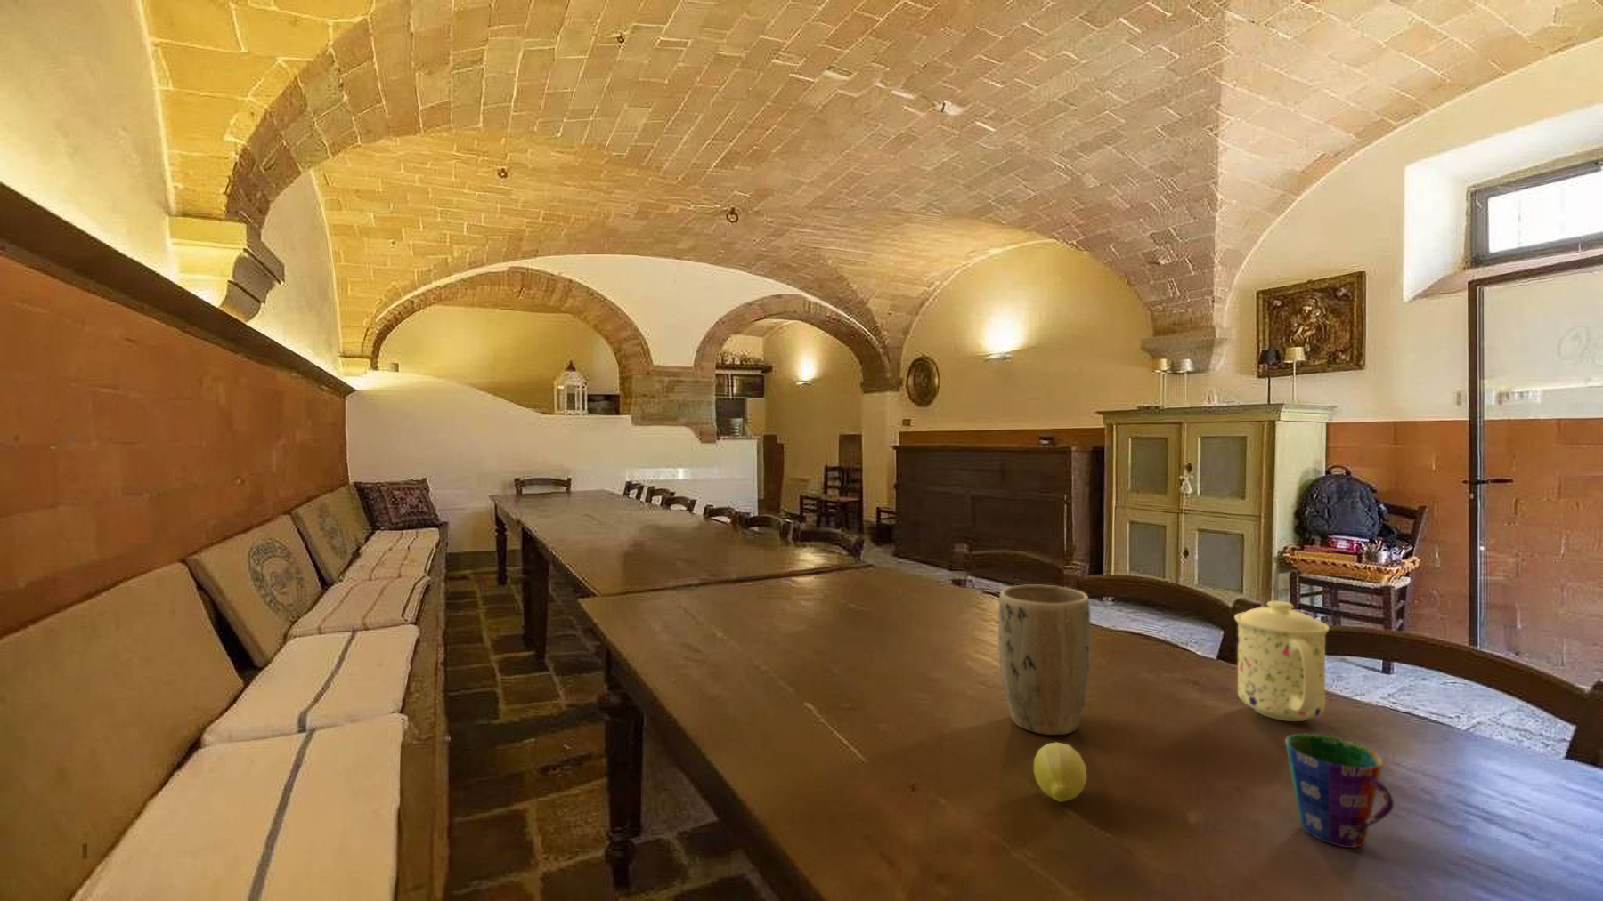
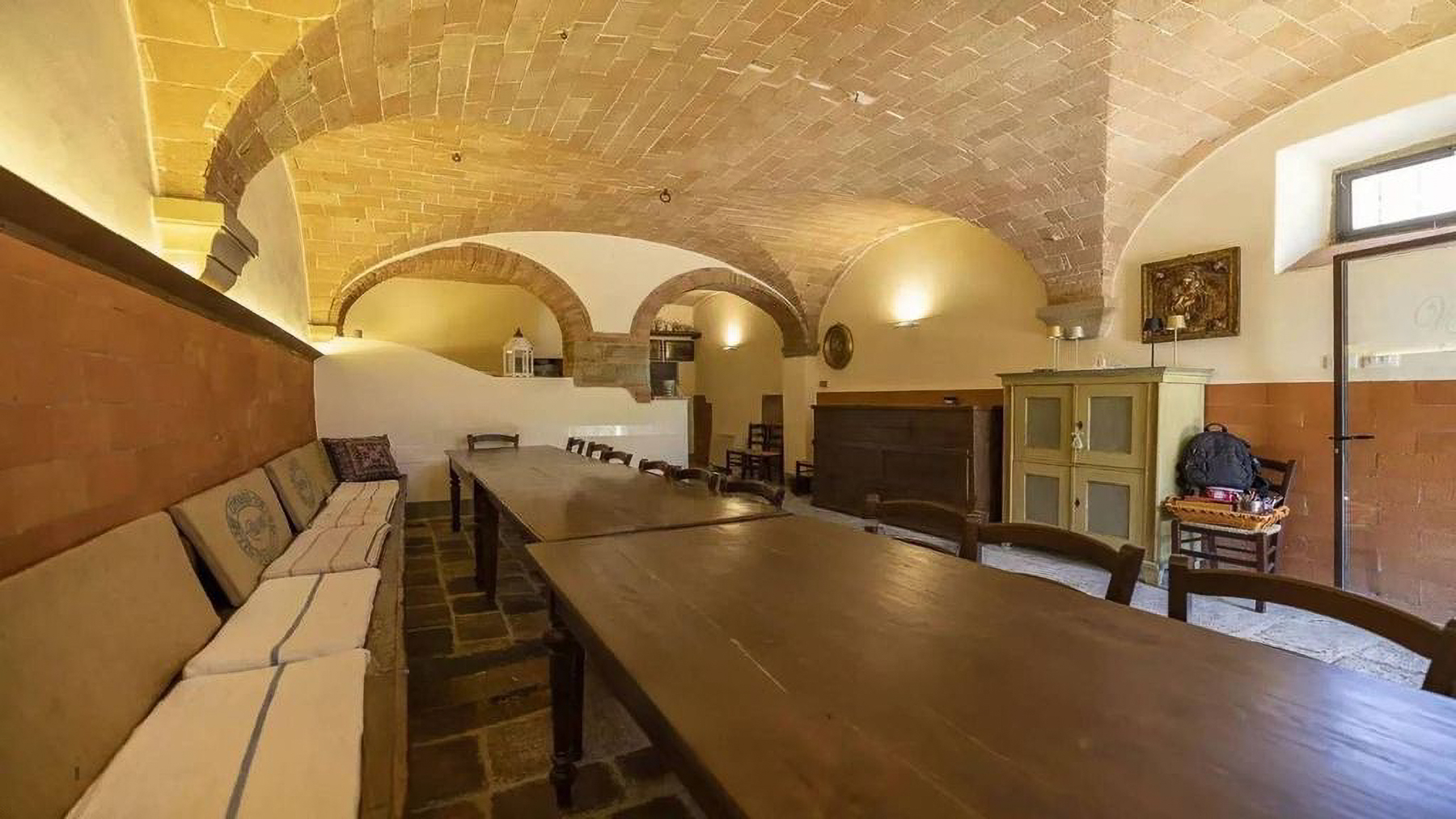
- plant pot [997,583,1092,736]
- cup [1284,733,1395,848]
- fruit [1033,740,1088,803]
- mug [1233,601,1330,722]
